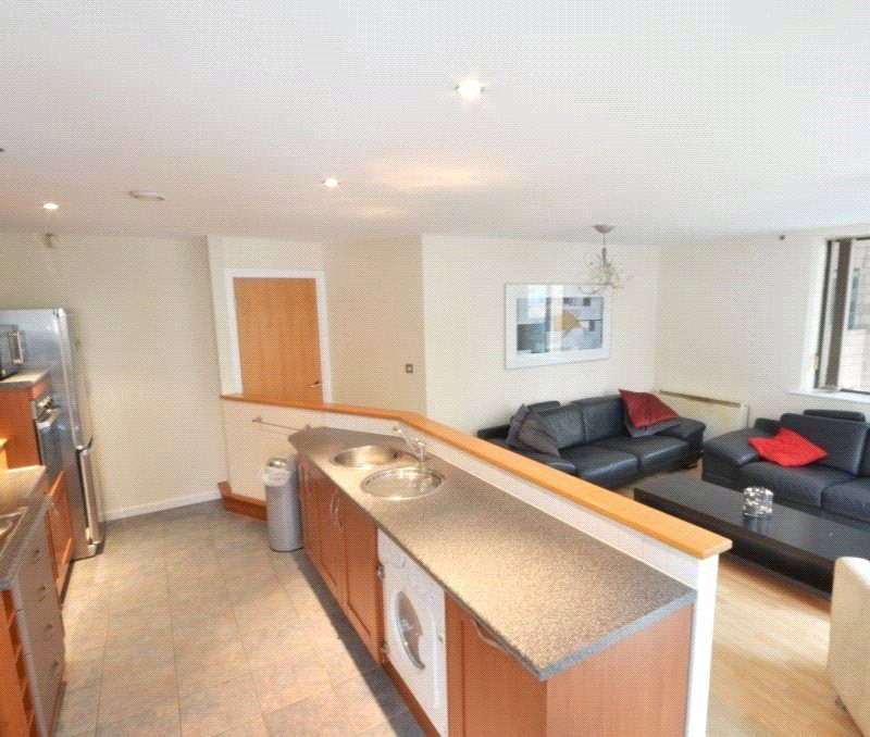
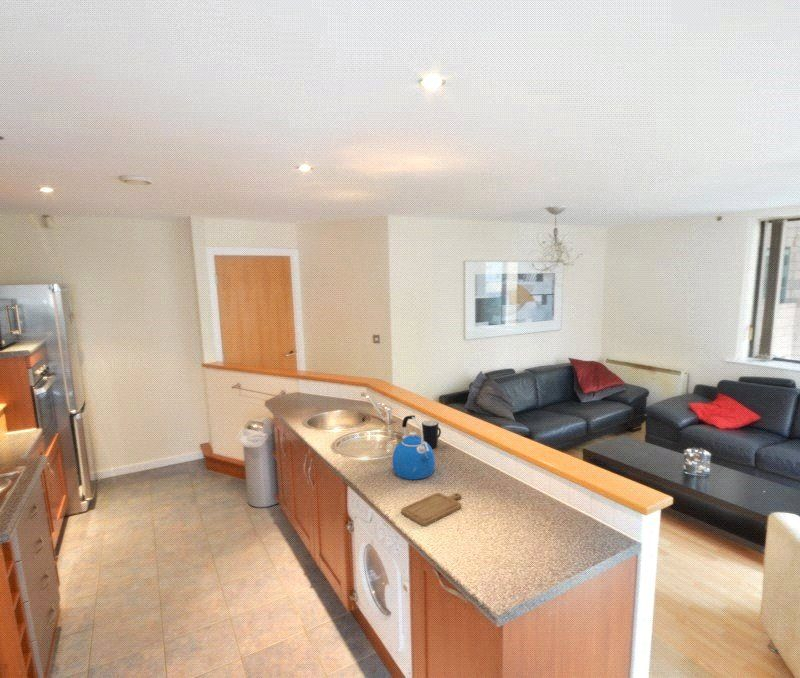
+ mug [421,420,442,449]
+ chopping board [400,492,462,527]
+ kettle [391,414,436,480]
